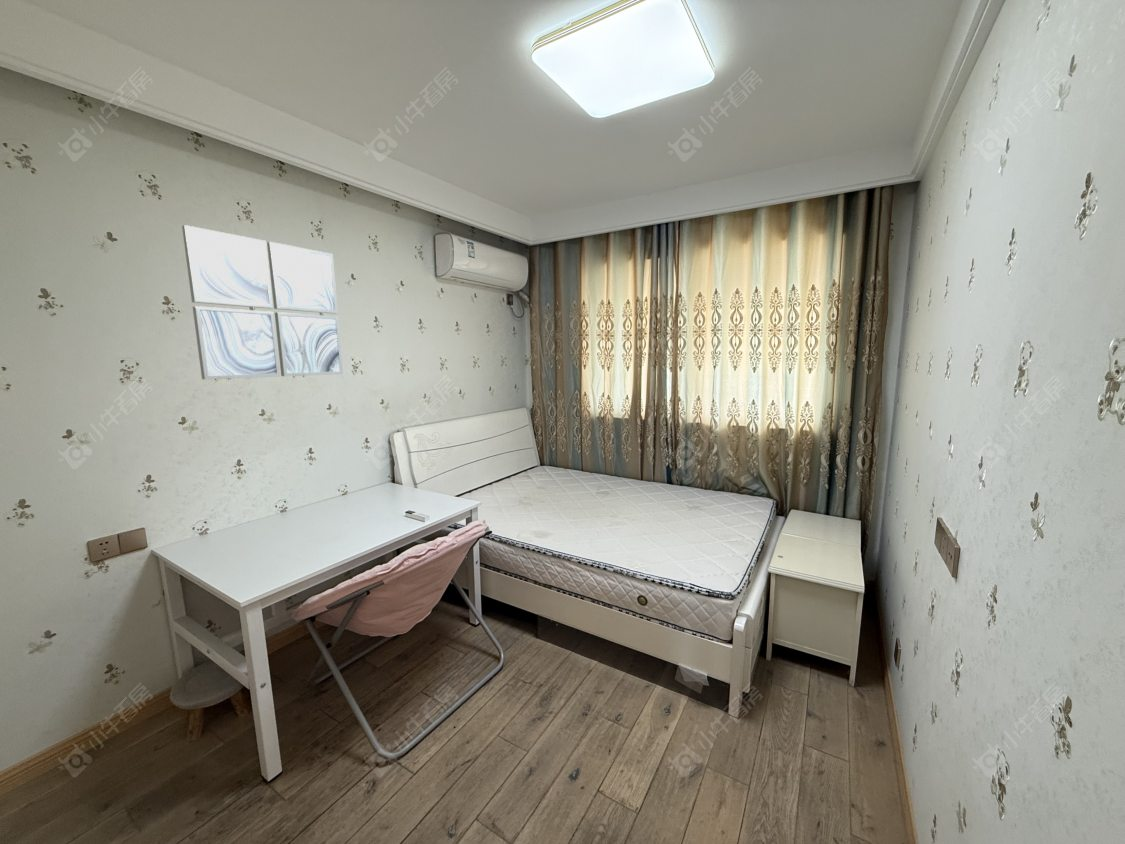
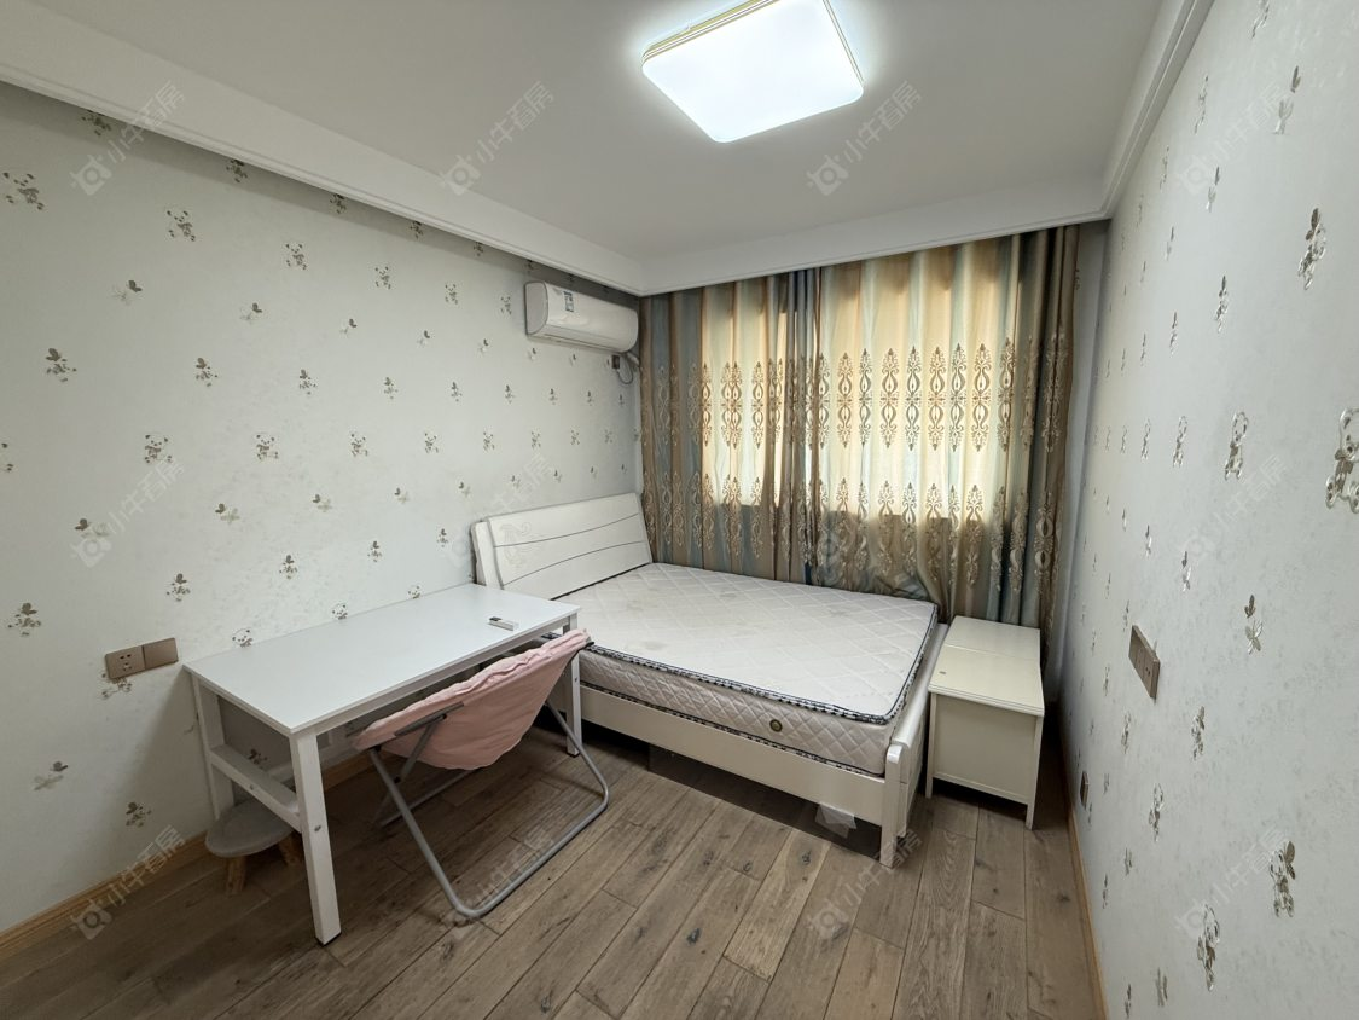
- wall art [181,224,344,380]
